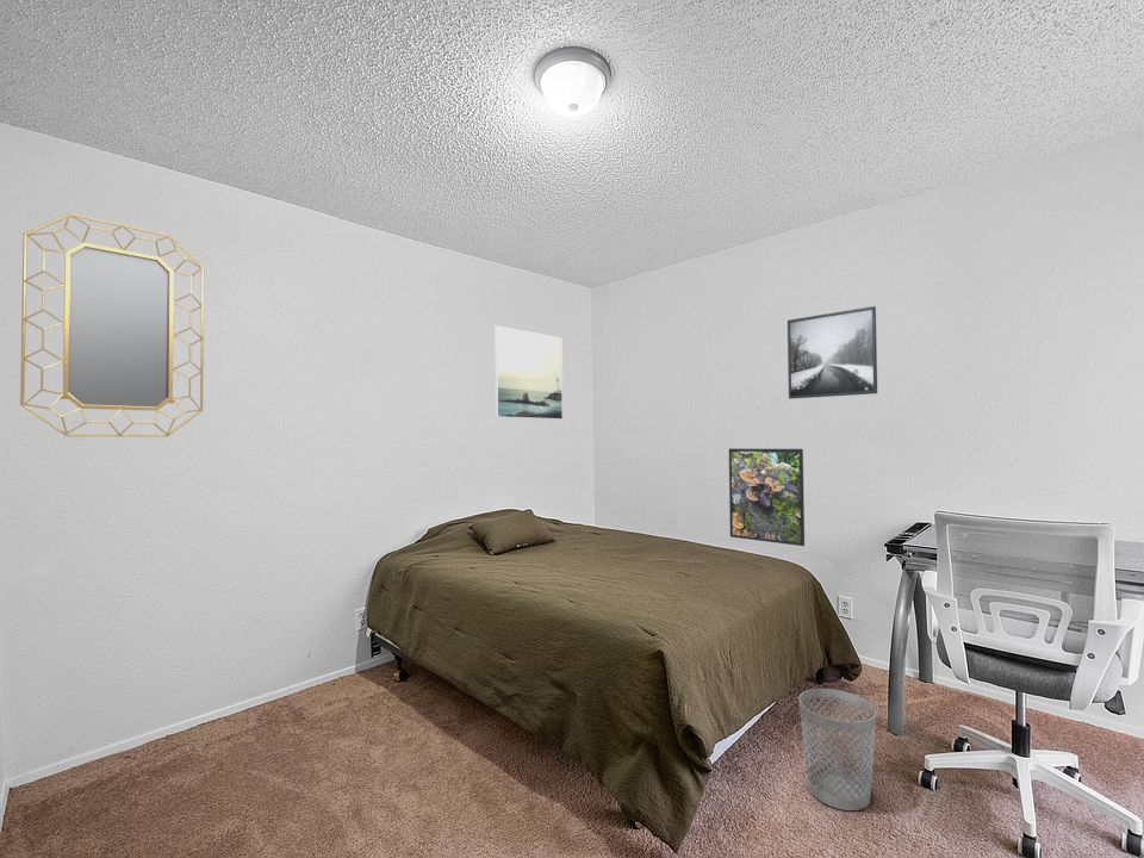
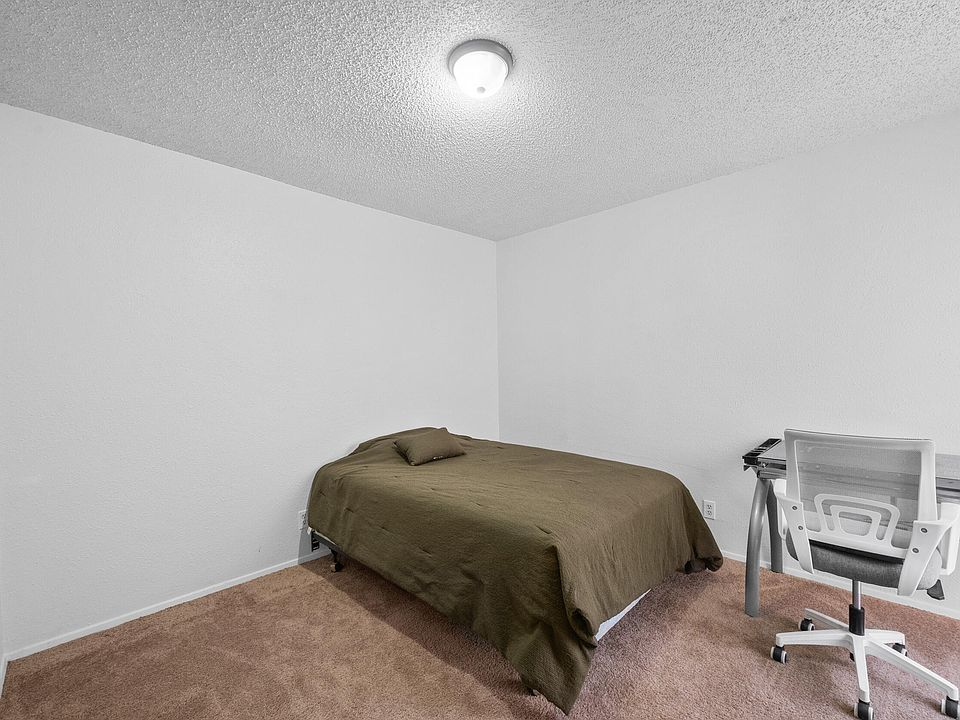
- home mirror [19,212,205,437]
- wastebasket [797,688,878,812]
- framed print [786,305,878,400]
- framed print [493,324,564,421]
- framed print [728,447,806,547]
